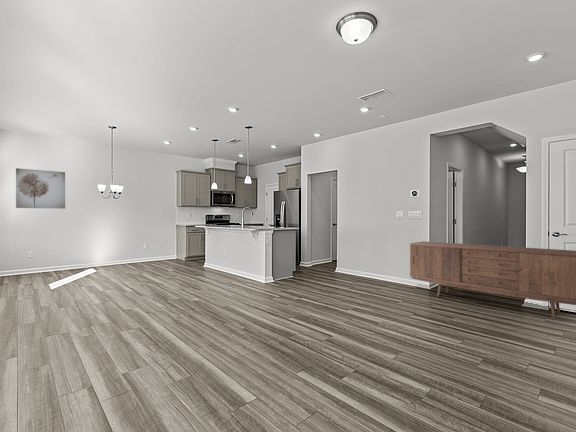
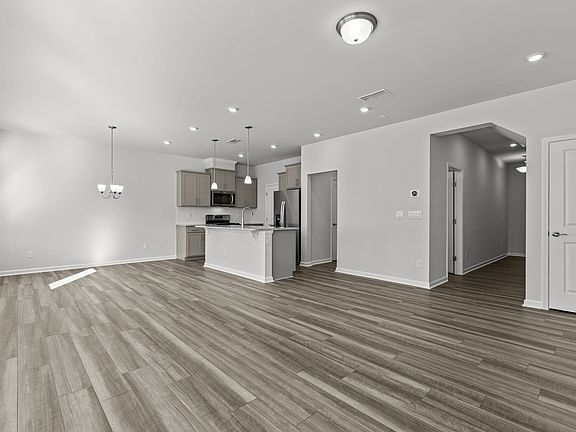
- sideboard [409,240,576,320]
- wall art [15,167,66,210]
